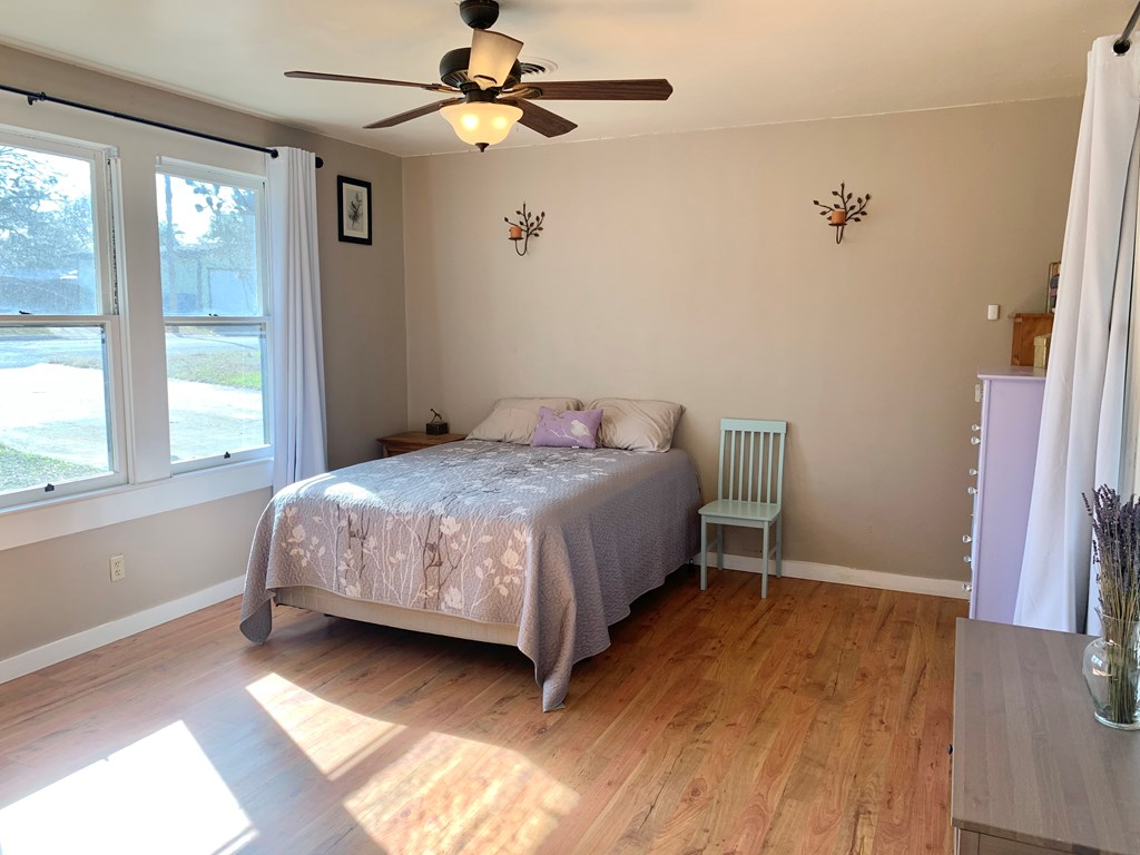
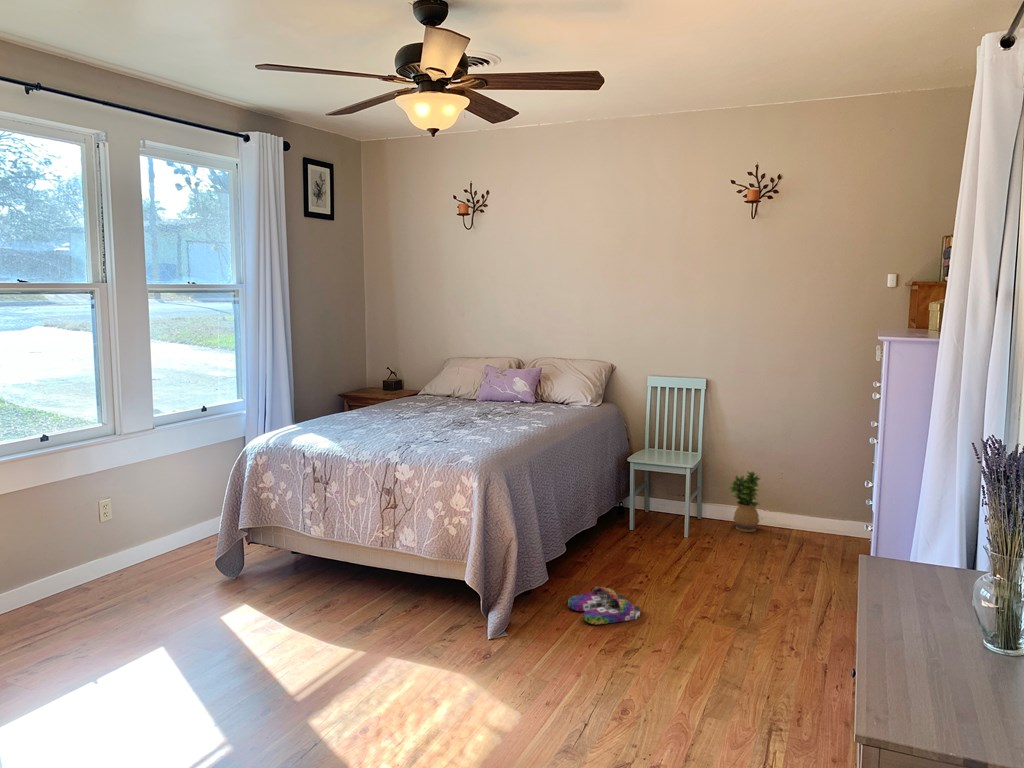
+ slippers [567,586,641,625]
+ potted plant [728,470,761,533]
